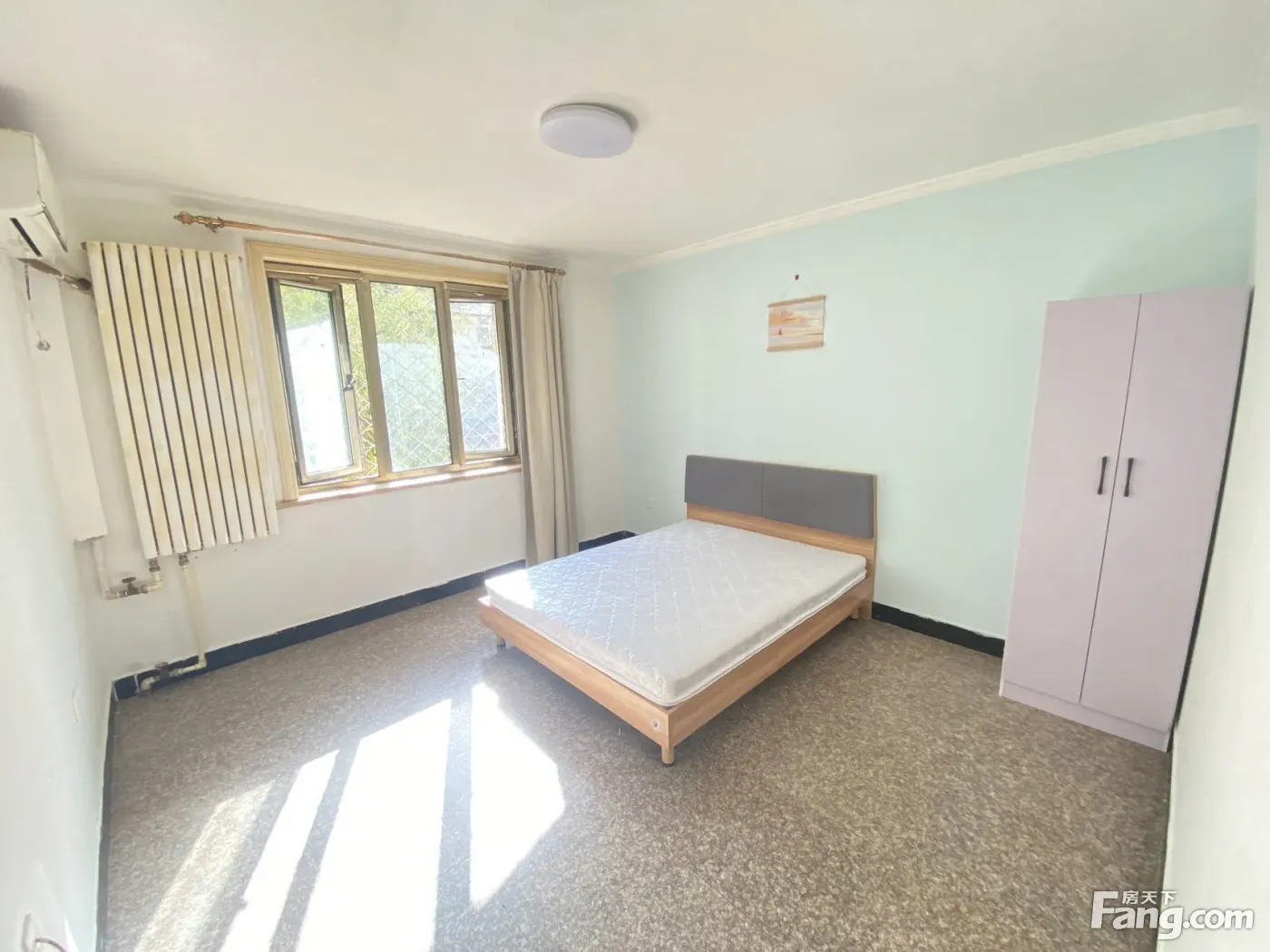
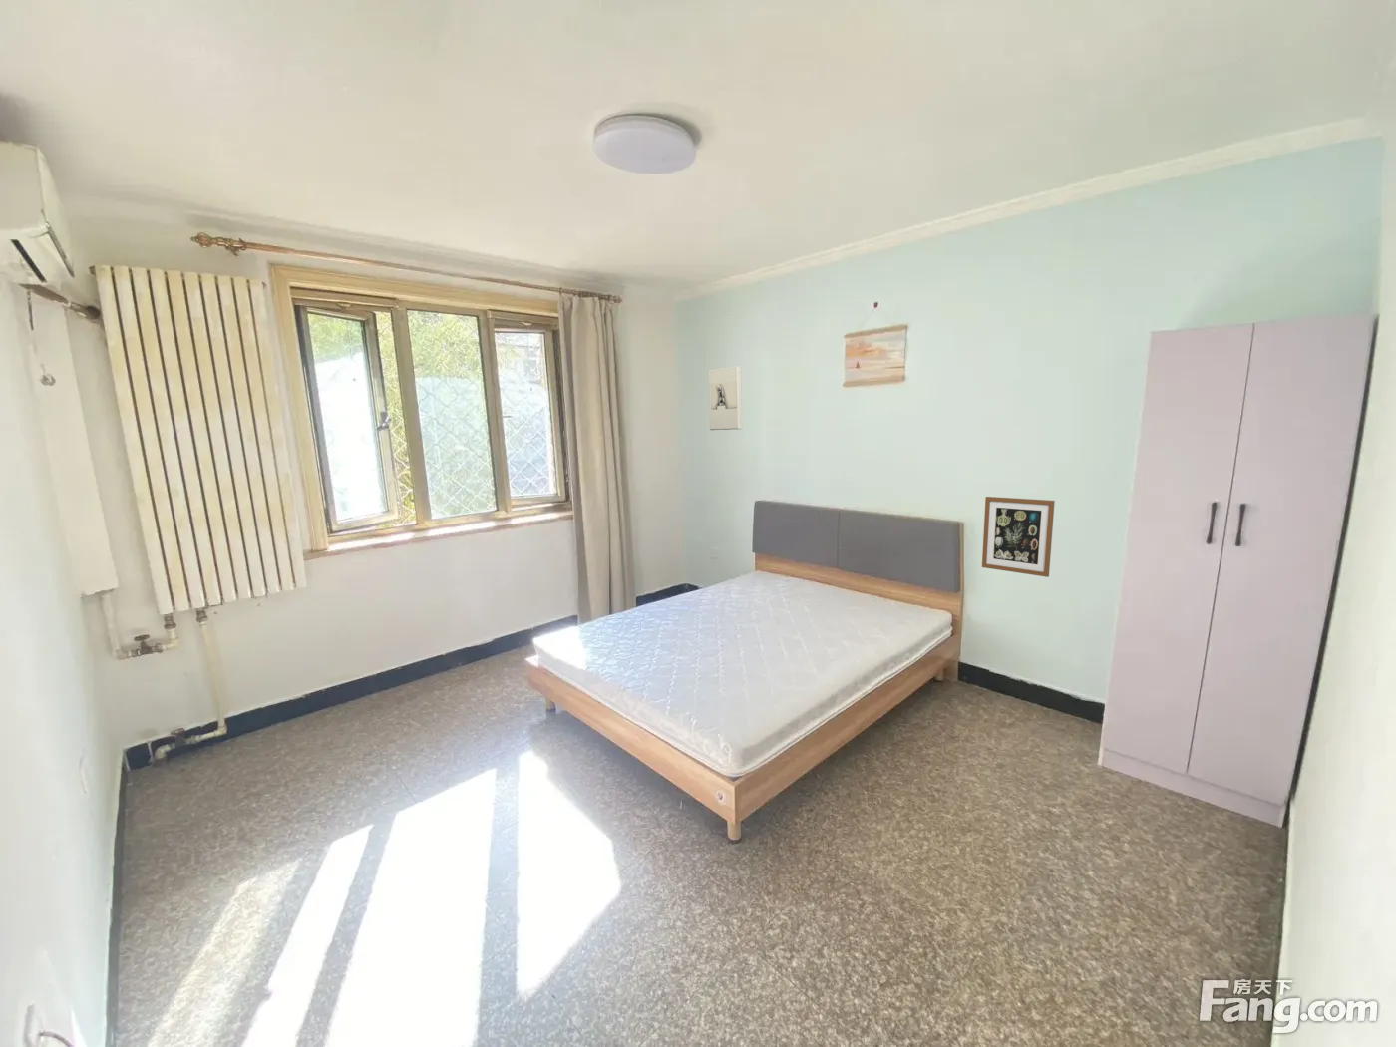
+ wall art [982,496,1056,578]
+ wall sculpture [708,365,743,431]
